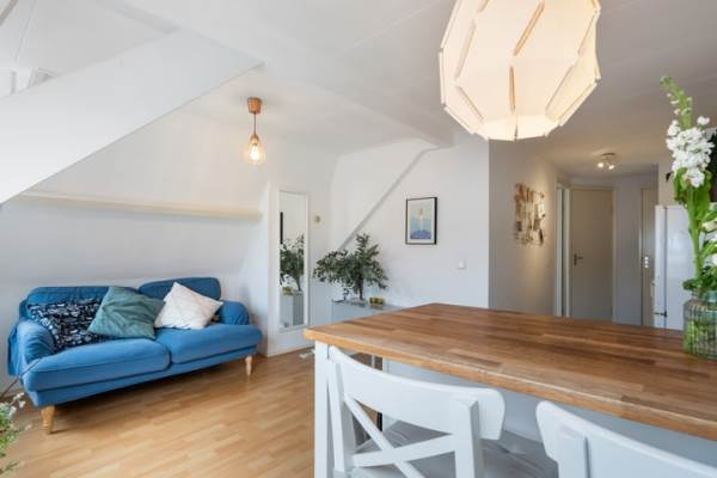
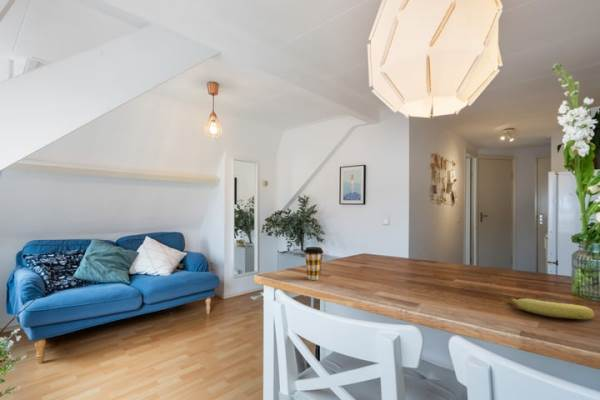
+ coffee cup [303,246,324,281]
+ fruit [508,296,595,320]
